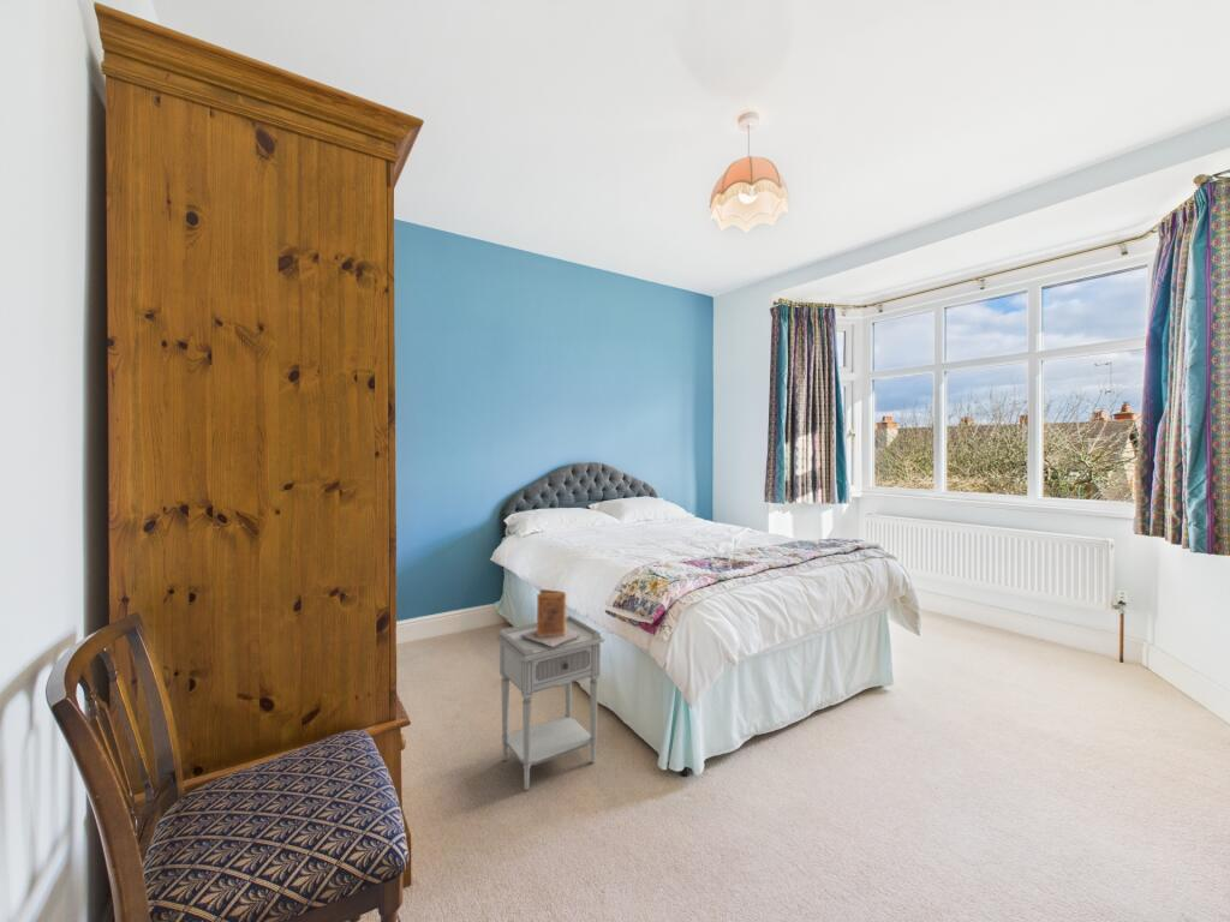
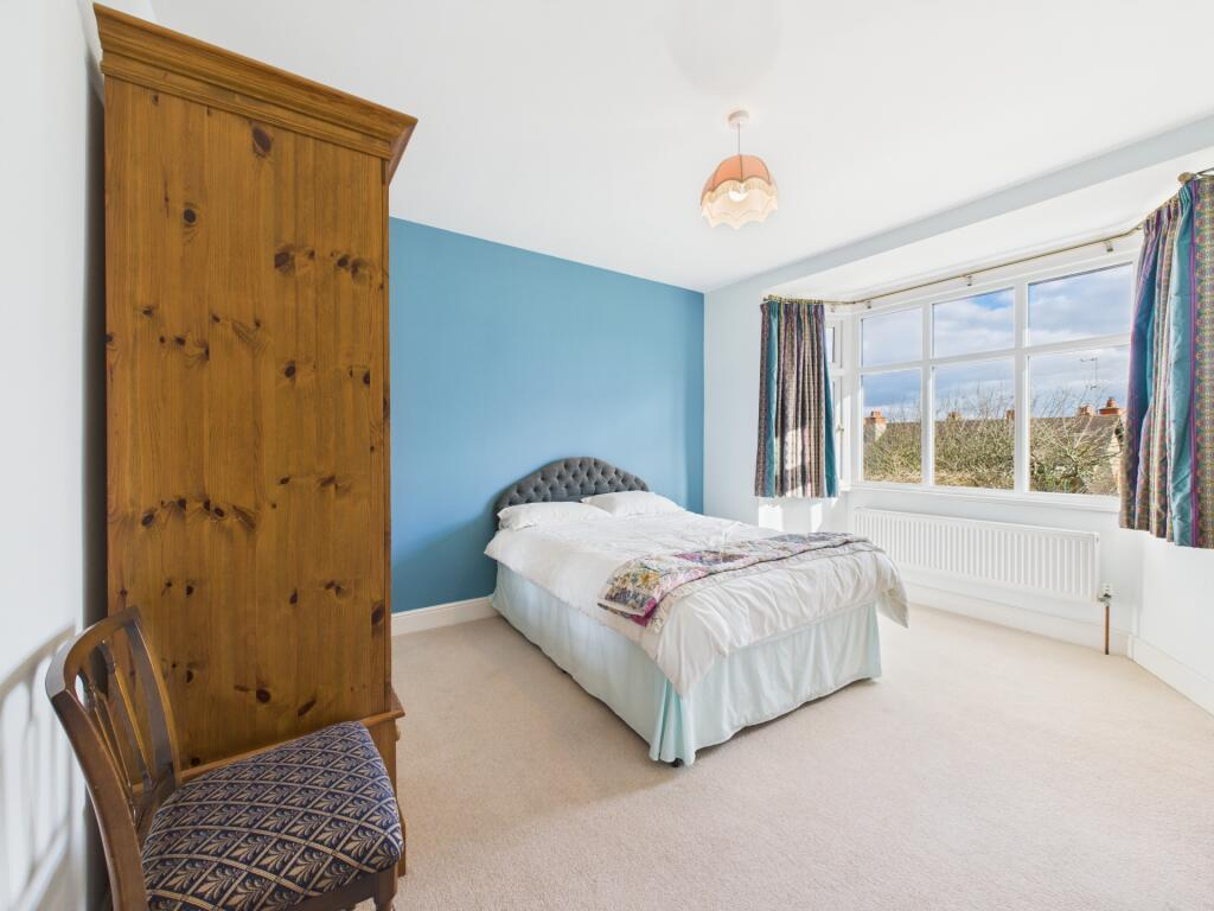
- nightstand [495,615,605,791]
- book [520,588,580,647]
